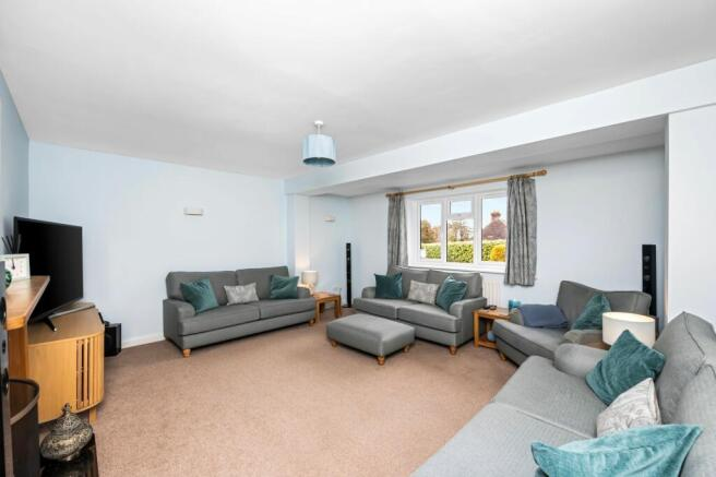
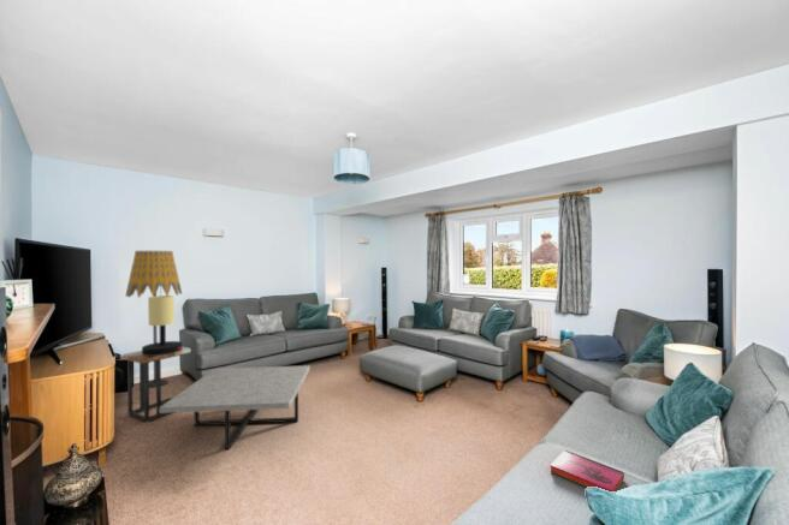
+ side table [121,346,191,424]
+ floor lamp [124,250,183,389]
+ coffee table [160,364,312,451]
+ hardback book [548,449,625,493]
+ table lamp [141,294,183,356]
